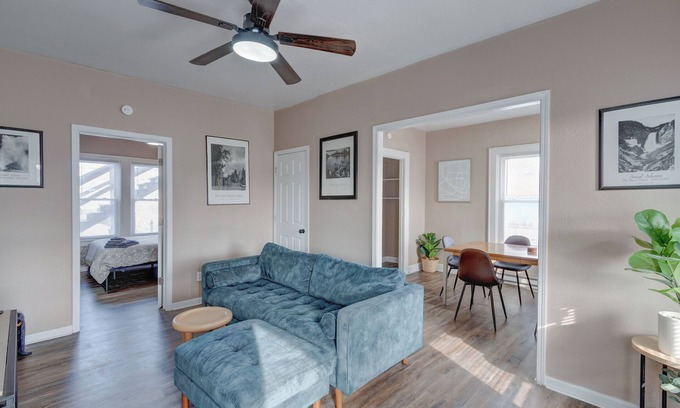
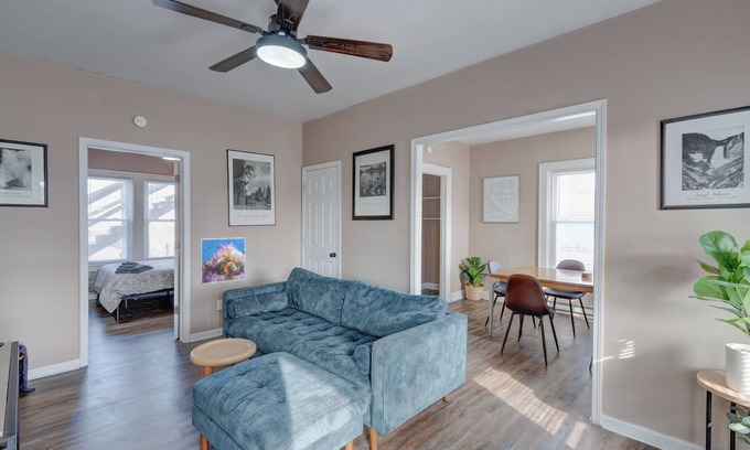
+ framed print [200,237,246,286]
